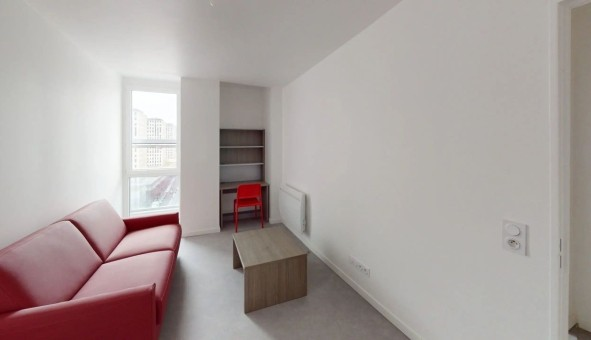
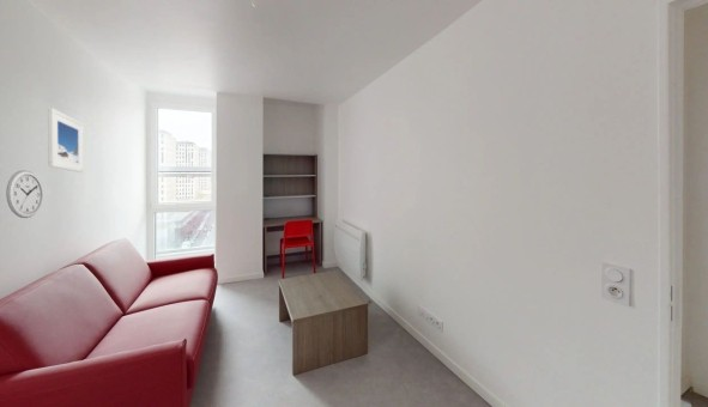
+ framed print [47,107,85,174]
+ wall clock [5,169,44,219]
